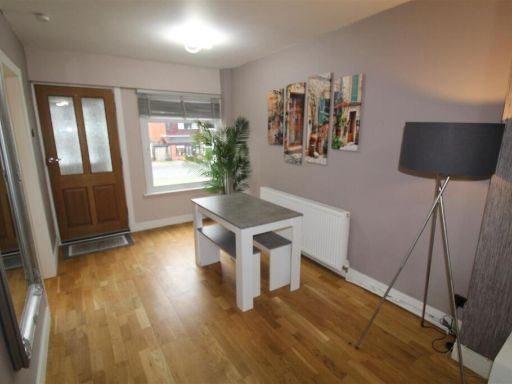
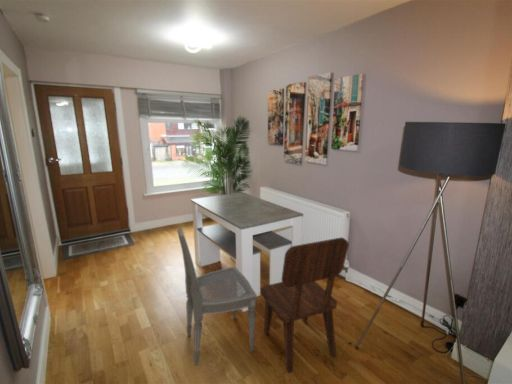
+ dining chair [260,236,350,374]
+ dining chair [177,226,258,366]
